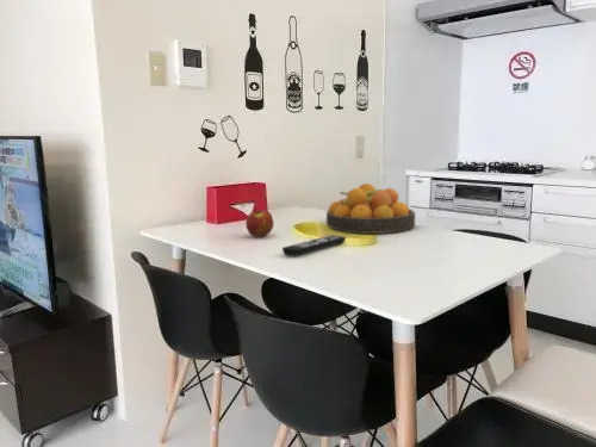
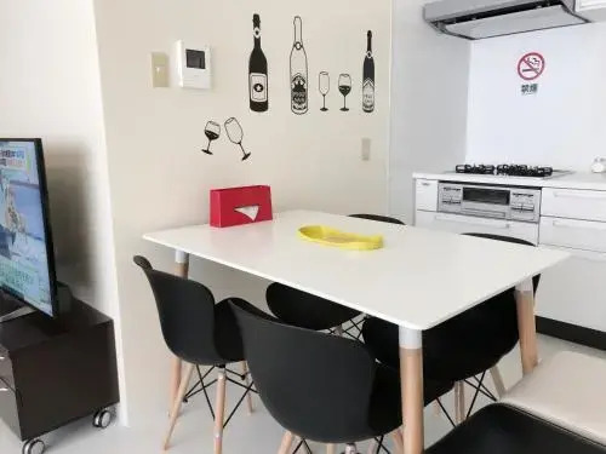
- apple [244,209,275,238]
- remote control [281,234,347,257]
- fruit bowl [325,182,416,235]
